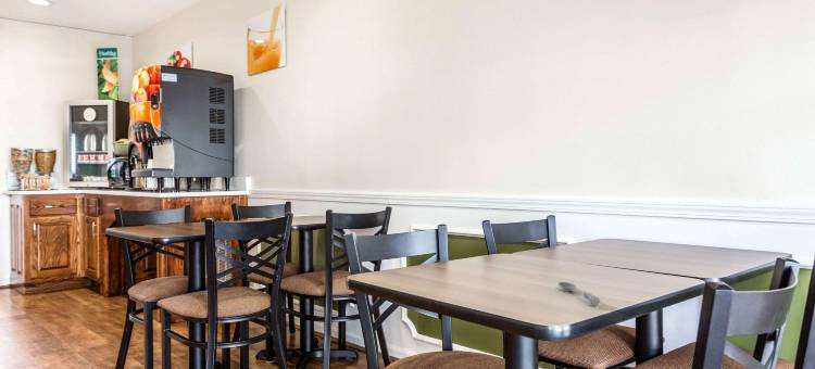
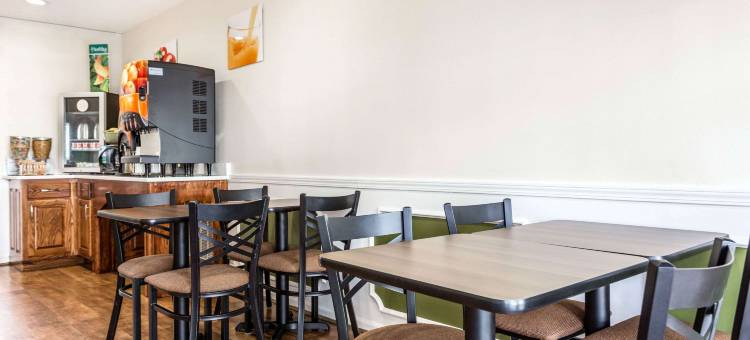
- soupspoon [557,281,601,307]
